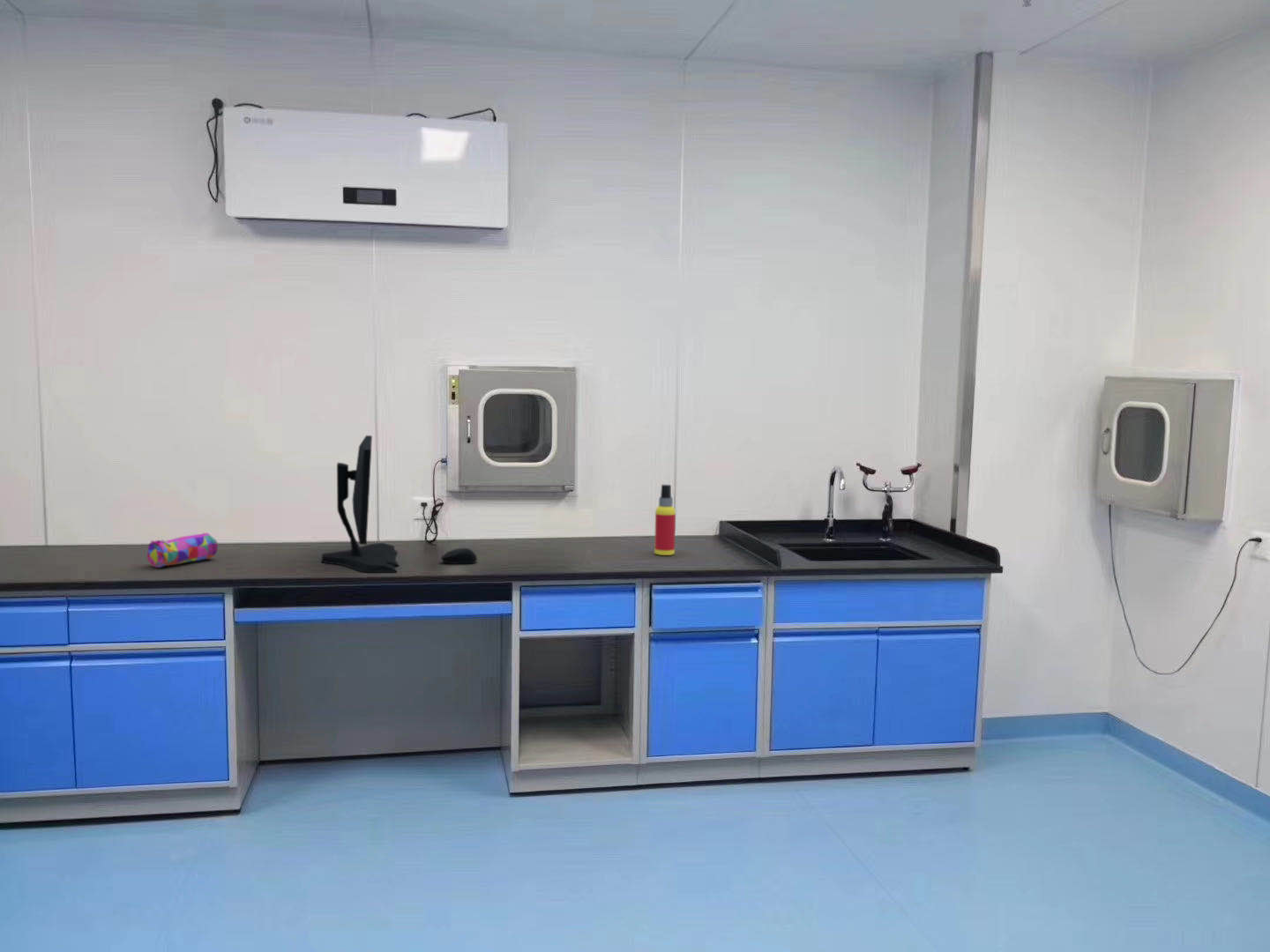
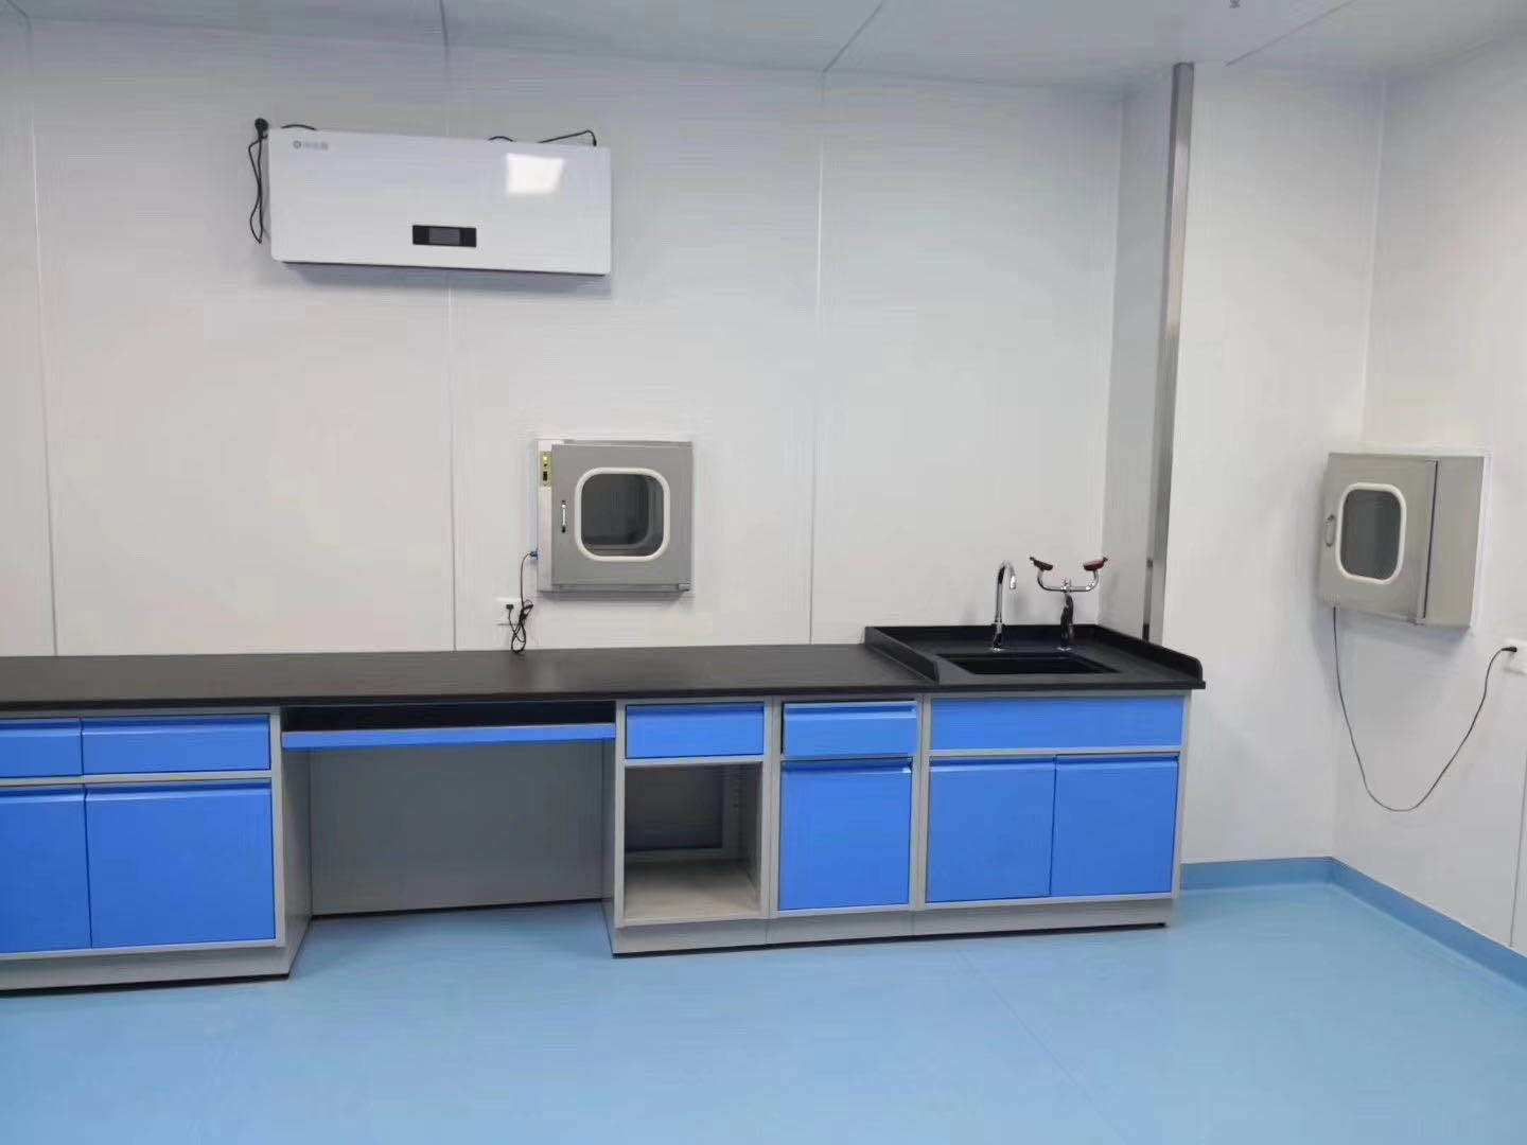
- computer monitor [320,435,400,573]
- spray bottle [654,484,676,556]
- pencil case [146,532,219,569]
- computer mouse [440,547,478,564]
